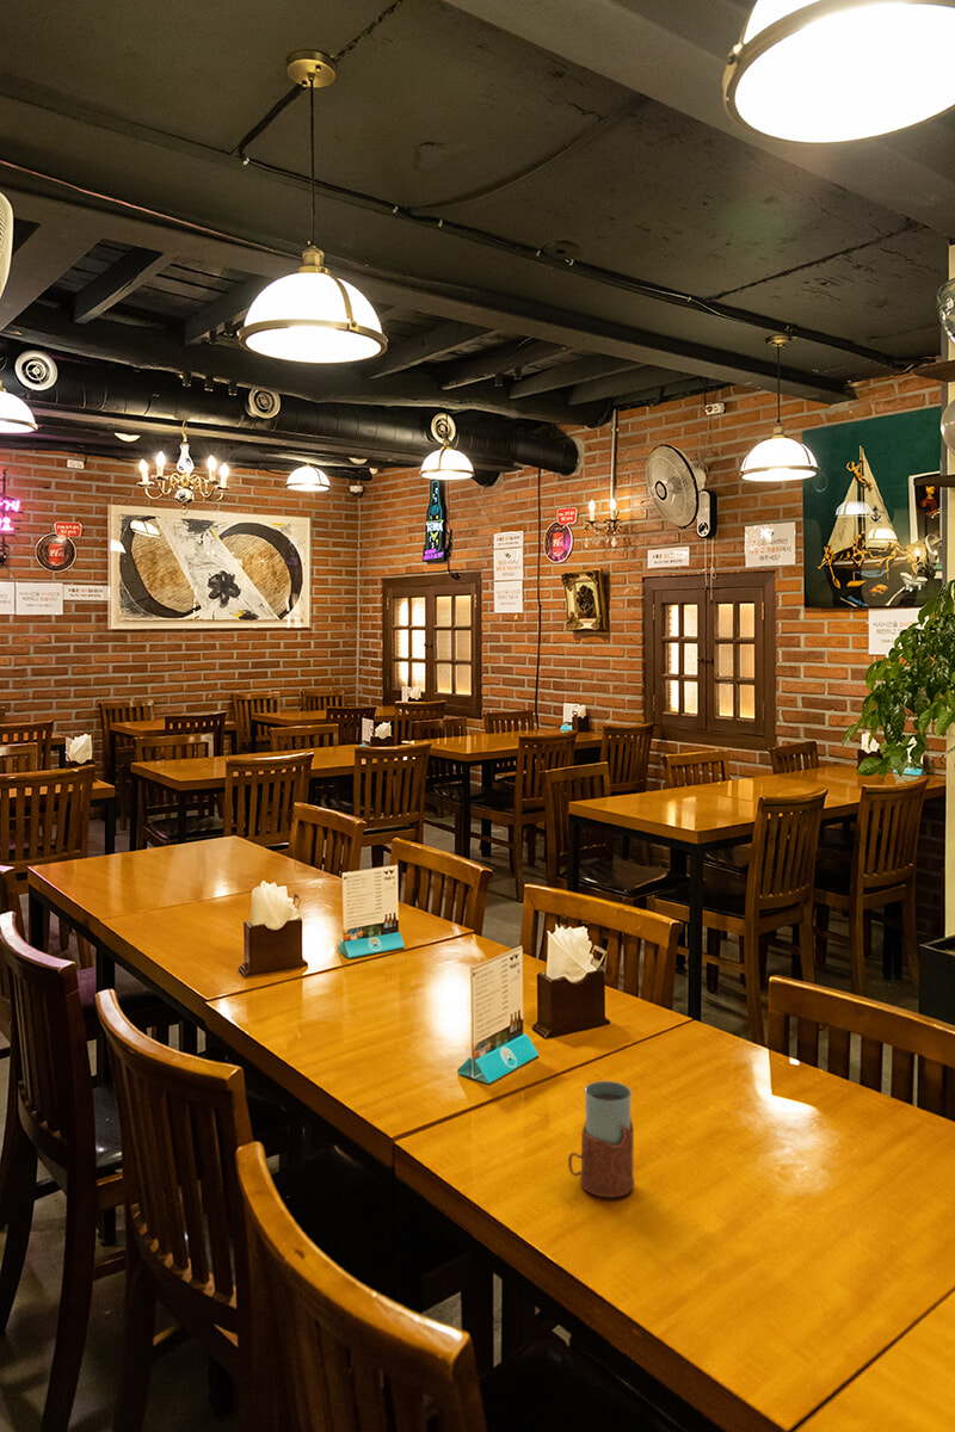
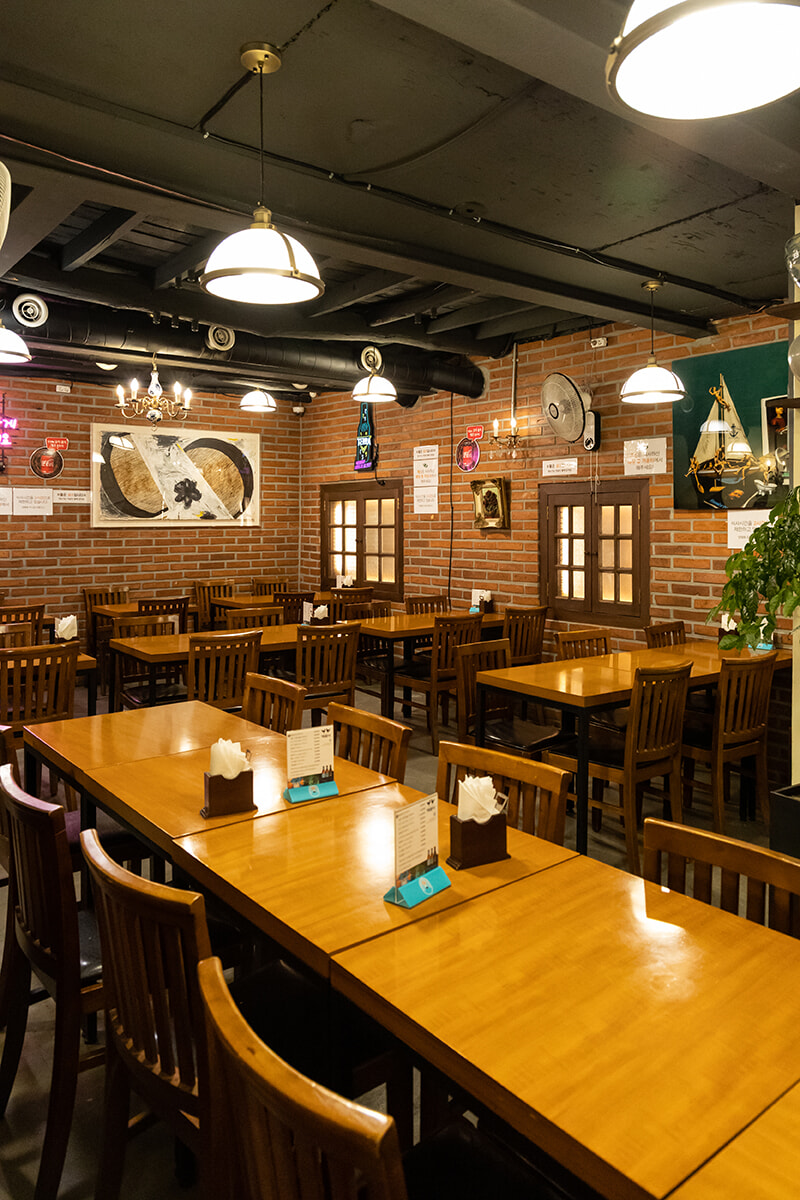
- drinking glass [567,1080,635,1199]
